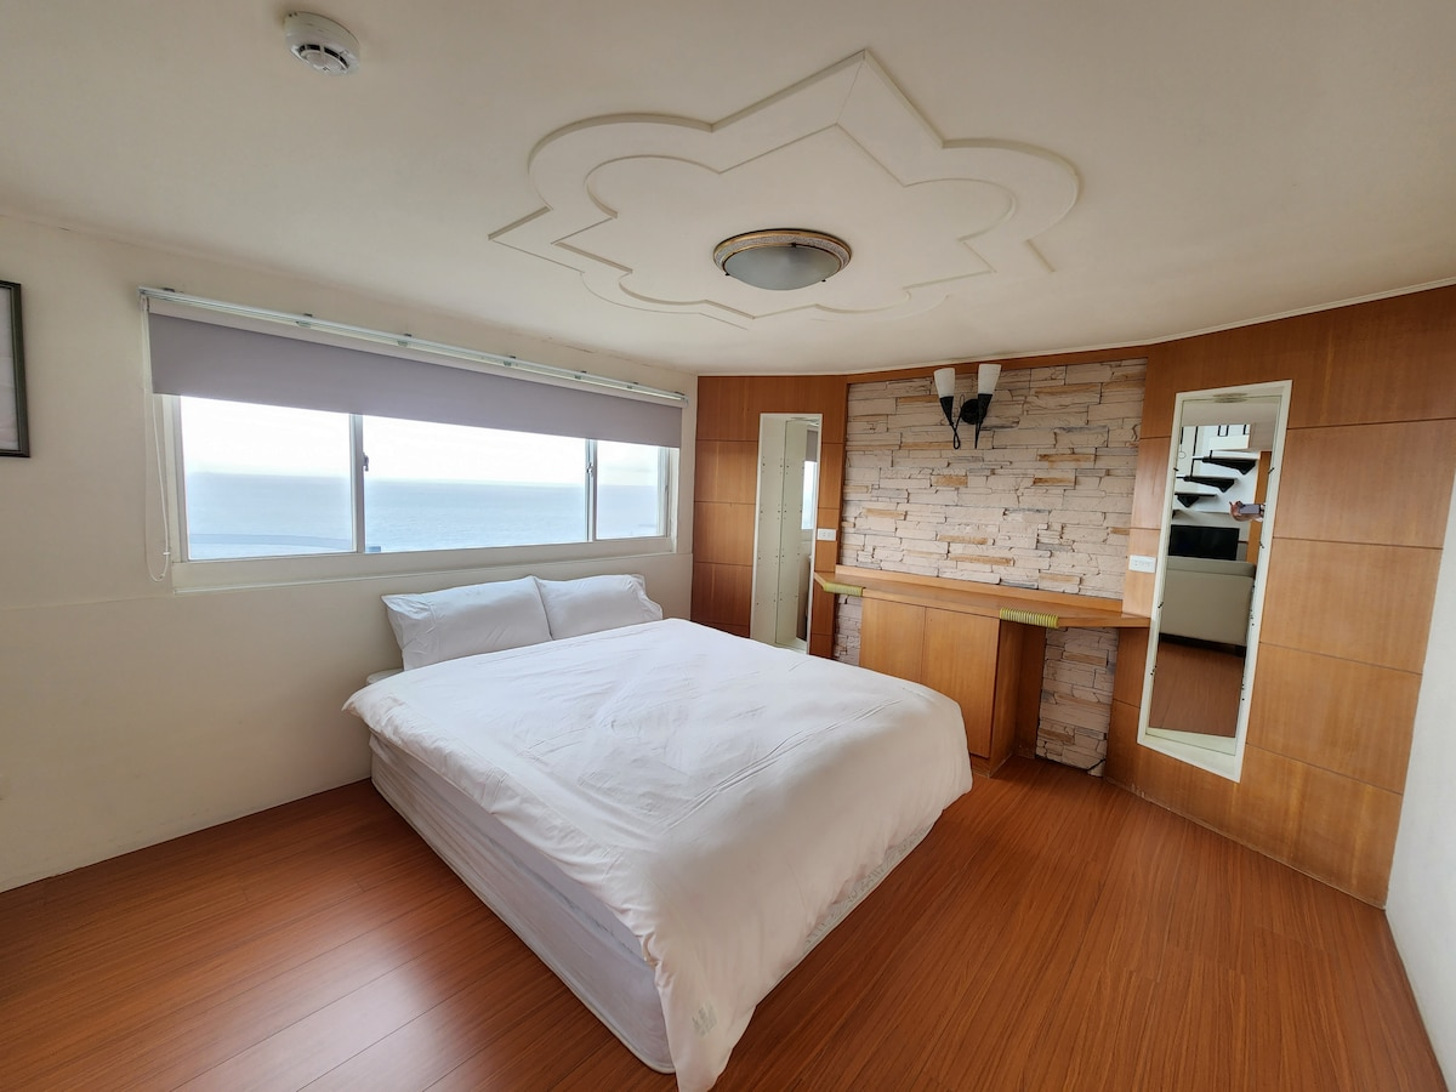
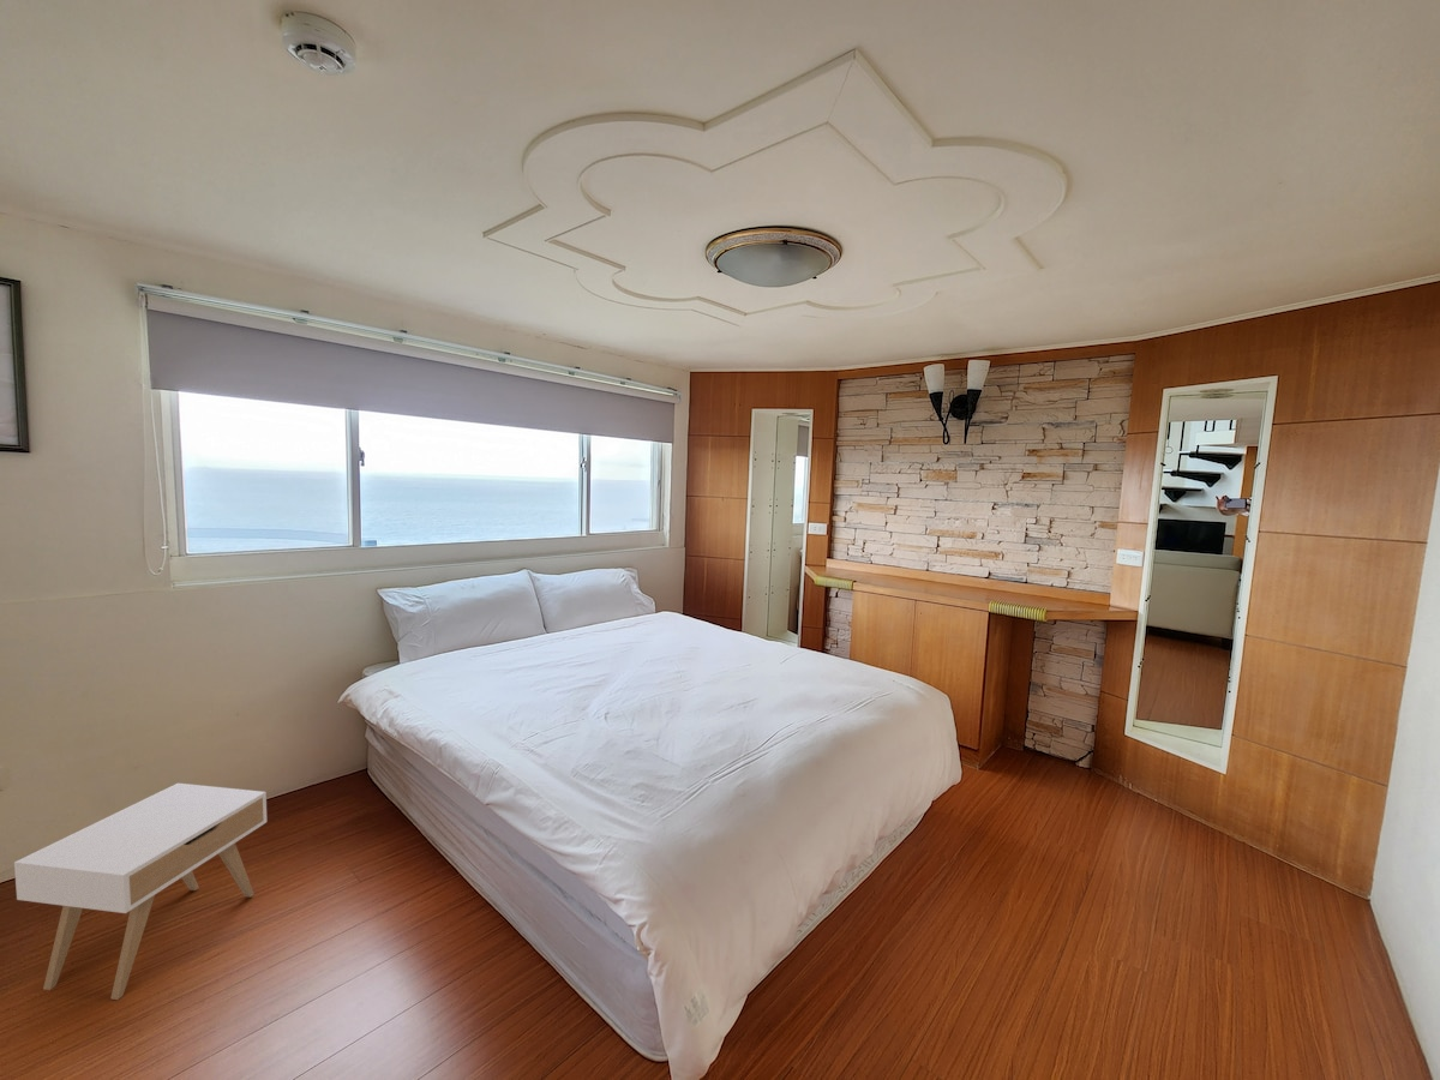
+ nightstand [13,782,268,1001]
